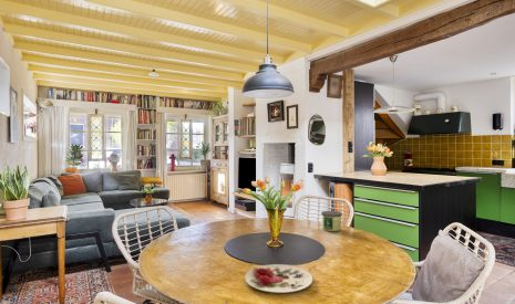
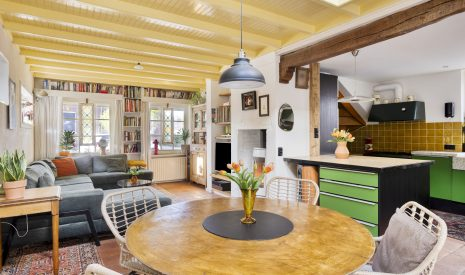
- plate [244,263,313,294]
- candle [320,210,343,232]
